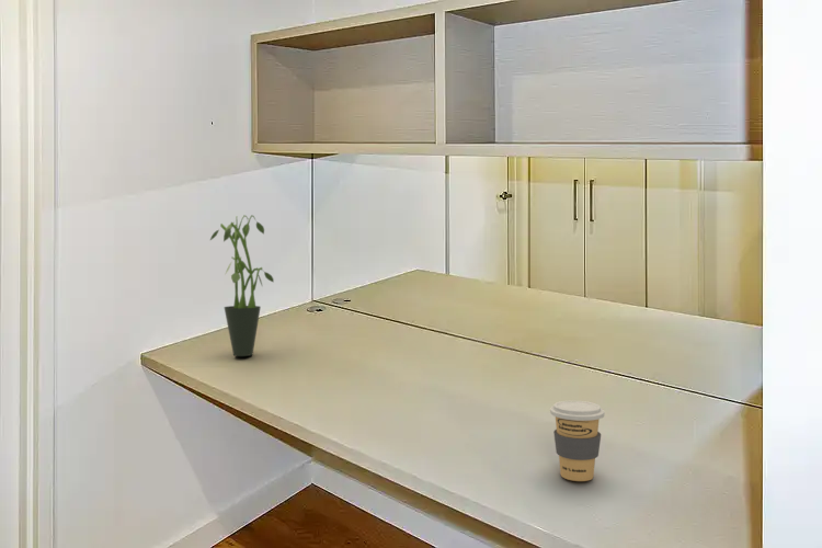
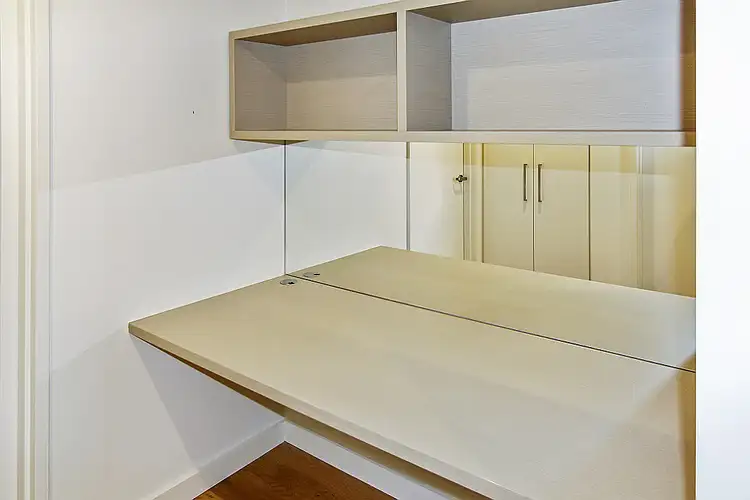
- potted plant [208,214,275,357]
- coffee cup [549,400,606,482]
